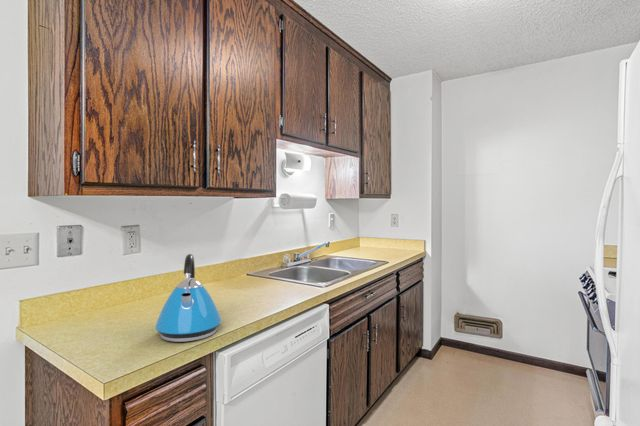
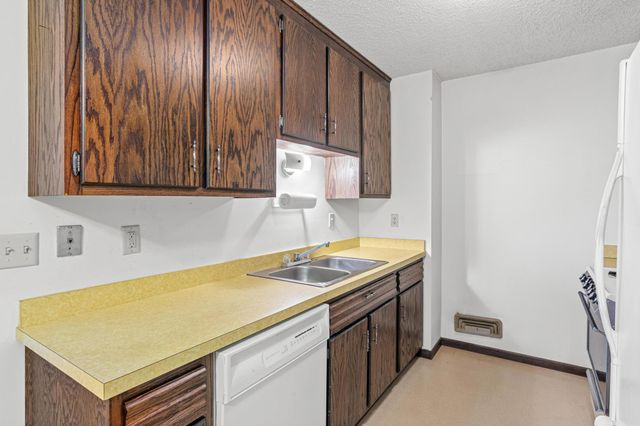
- kettle [154,253,222,343]
